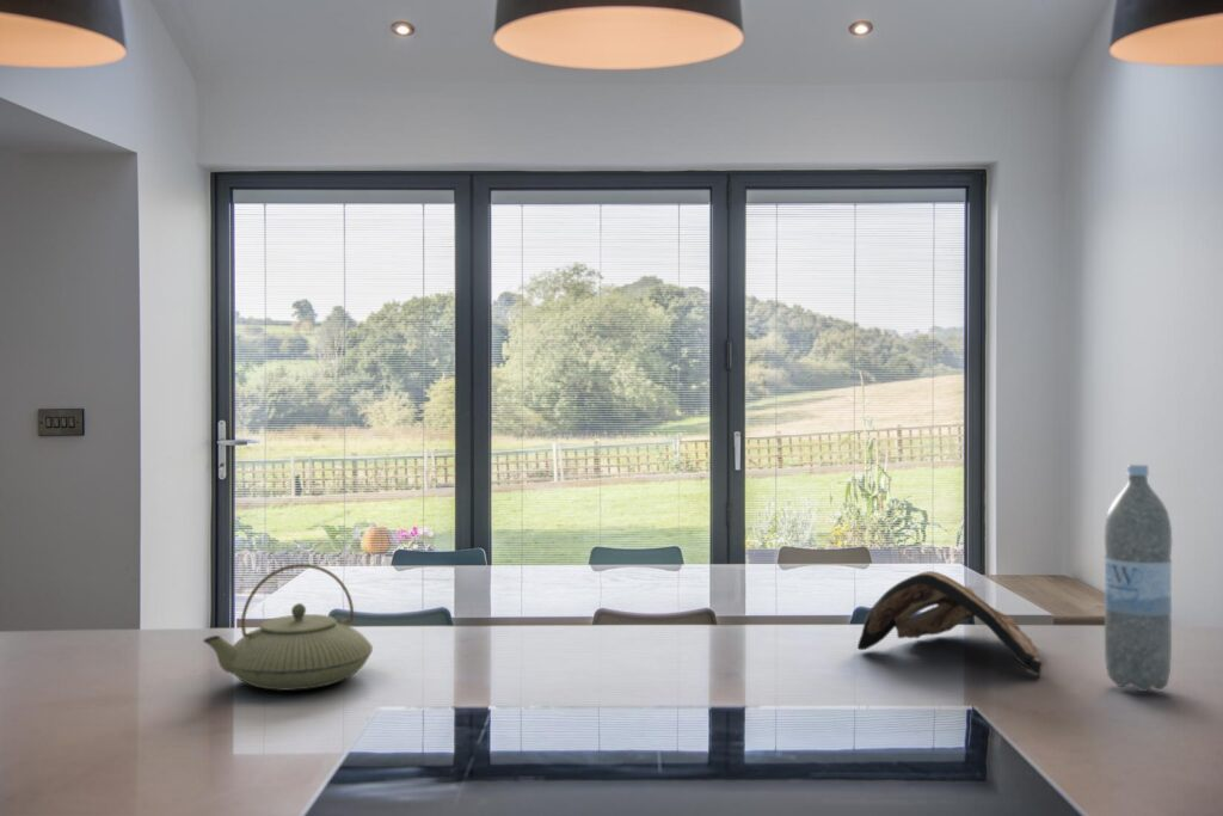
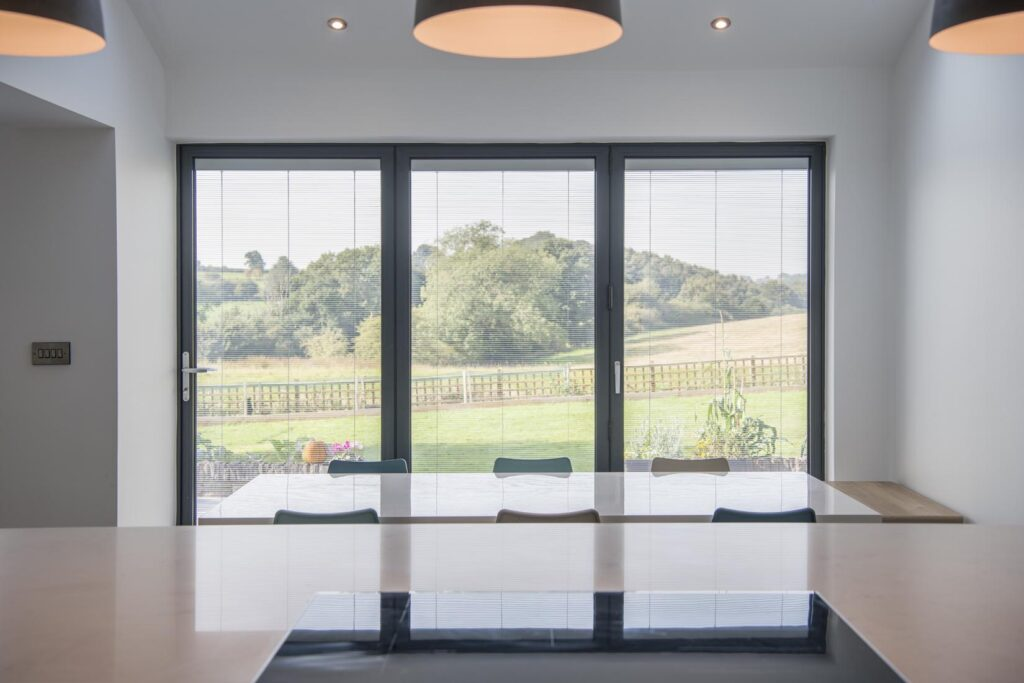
- water bottle [1104,464,1173,693]
- animal skull [856,570,1043,676]
- teapot [202,563,374,692]
